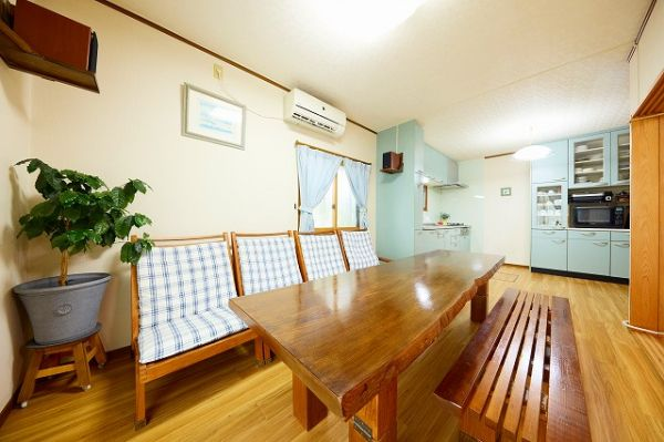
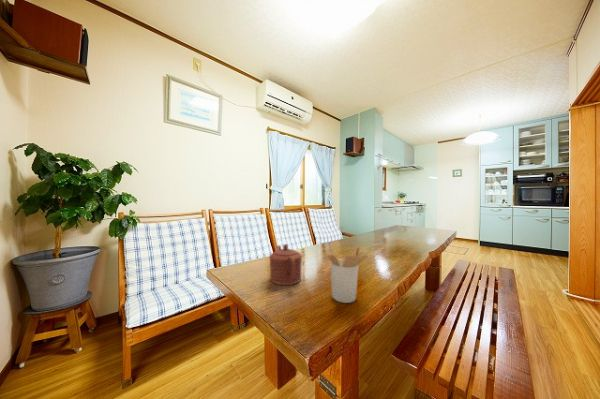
+ utensil holder [326,245,369,304]
+ teapot [269,243,303,286]
